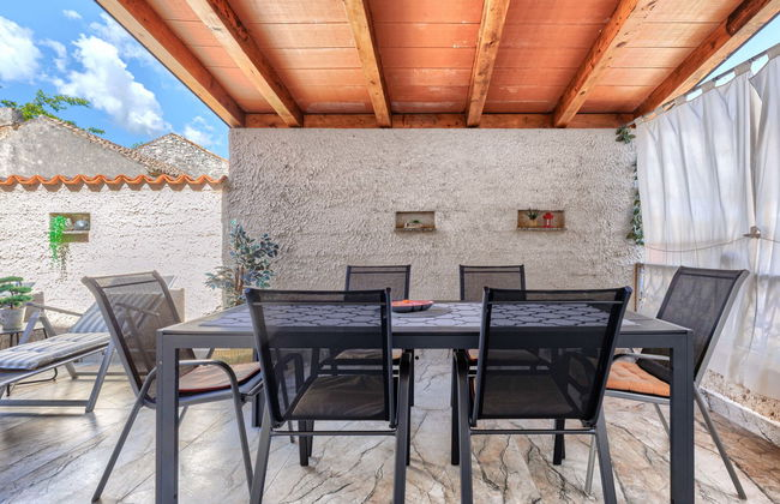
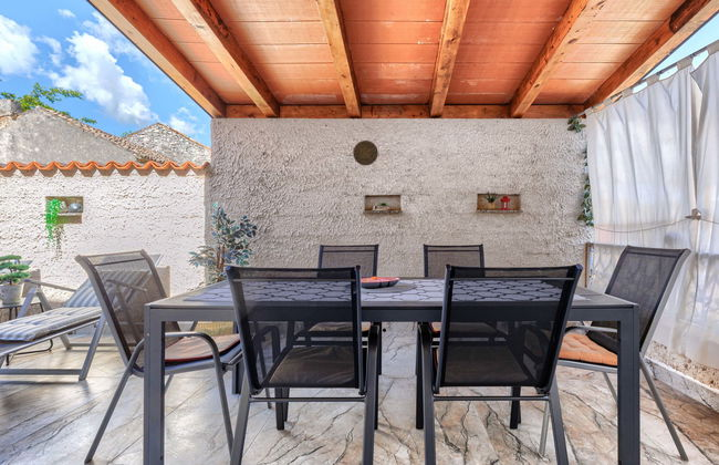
+ decorative plate [352,140,379,167]
